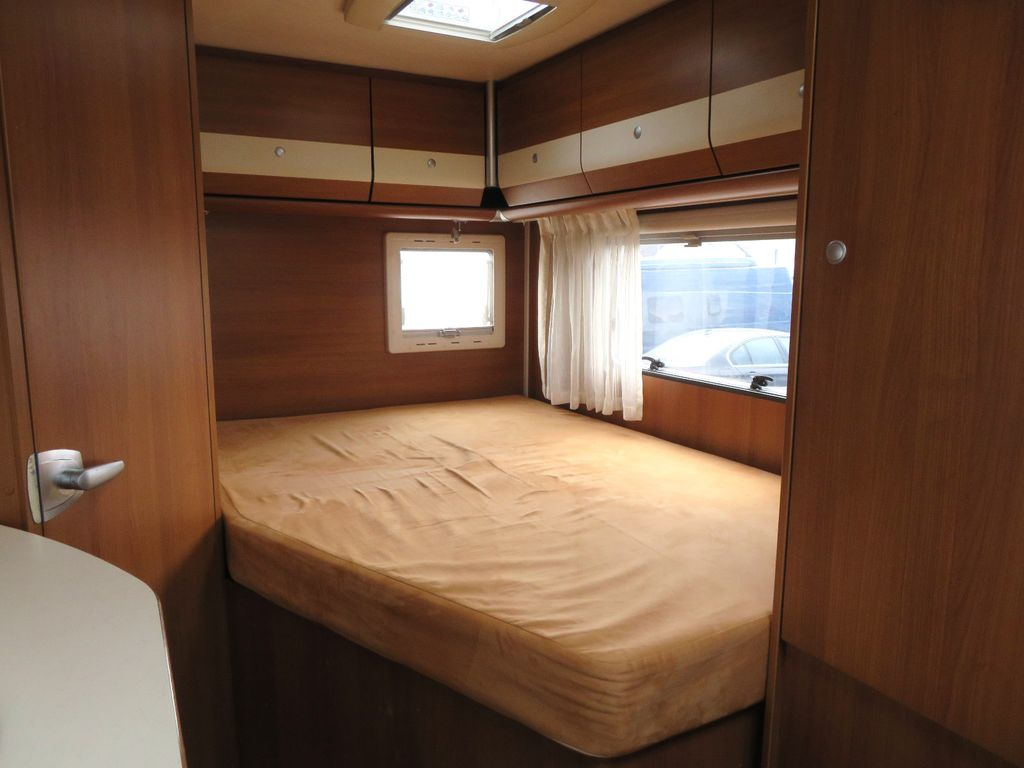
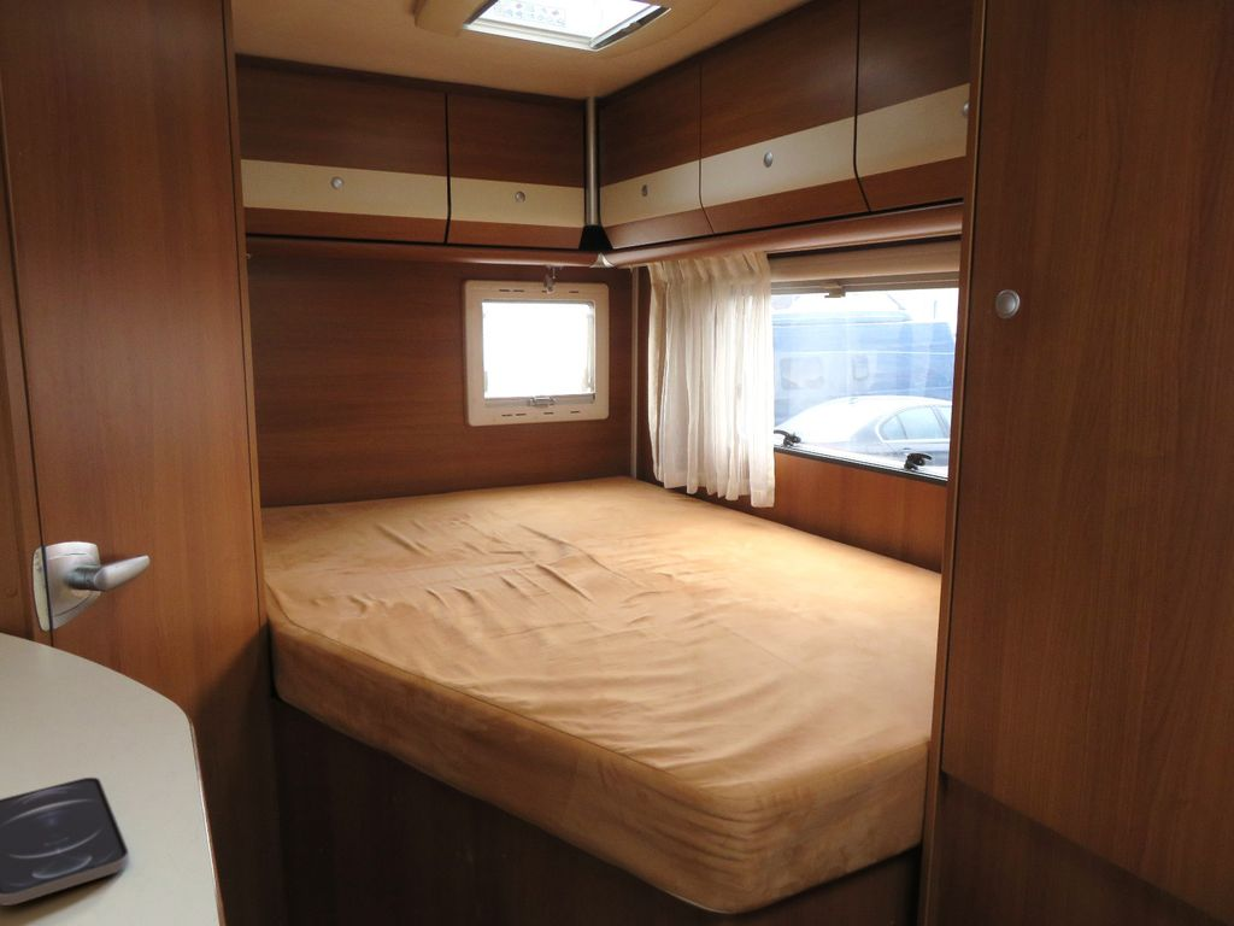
+ smartphone [0,776,130,907]
